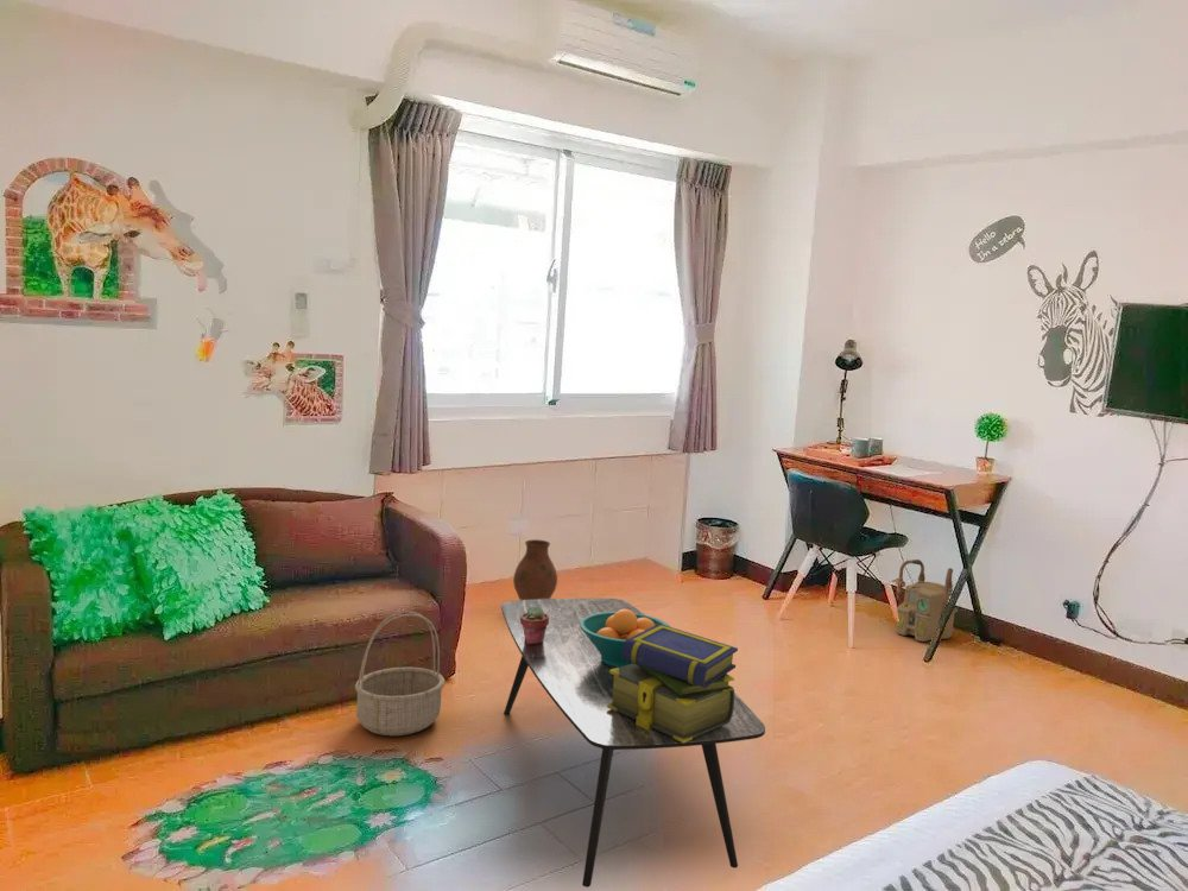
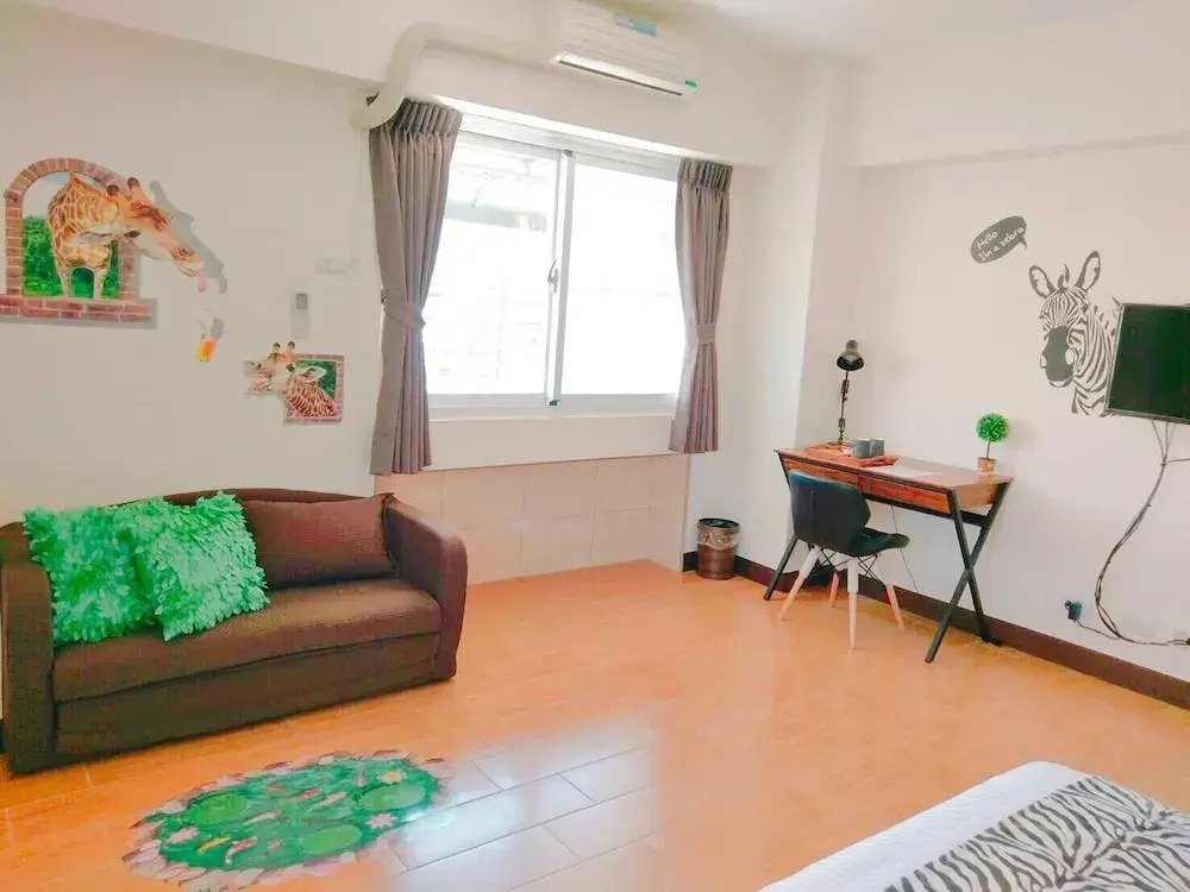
- vase [512,538,558,600]
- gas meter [891,558,959,643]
- potted succulent [520,606,549,645]
- fruit bowl [580,609,671,668]
- stack of books [607,624,739,744]
- coffee table [500,598,766,889]
- basket [354,609,446,737]
